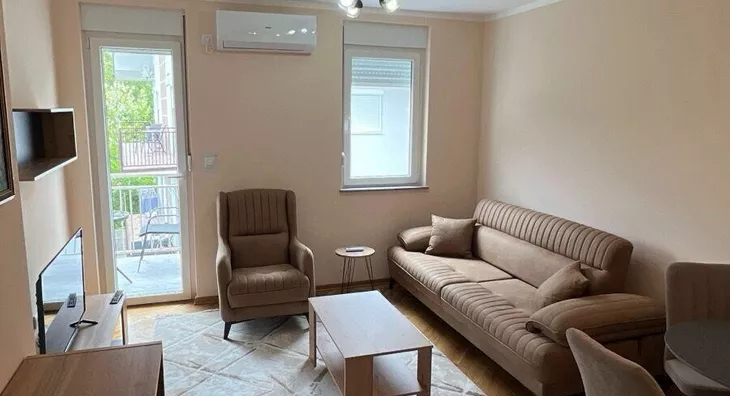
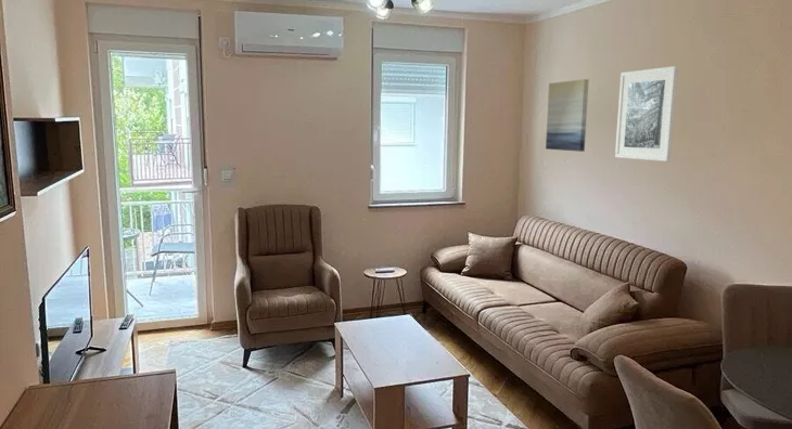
+ wall art [545,78,590,153]
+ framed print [614,65,679,162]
